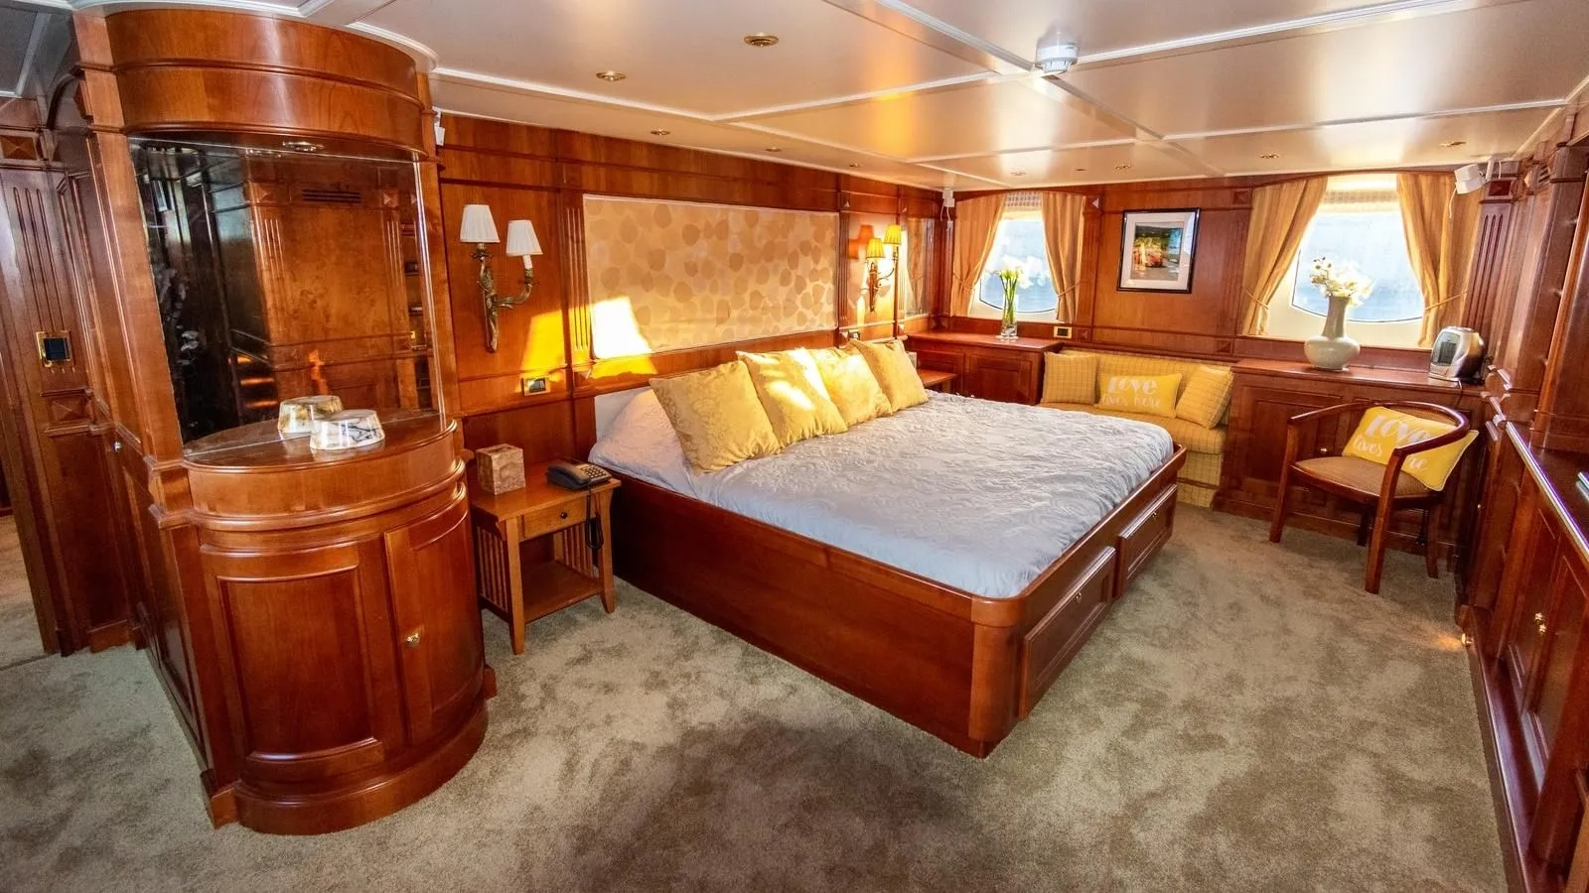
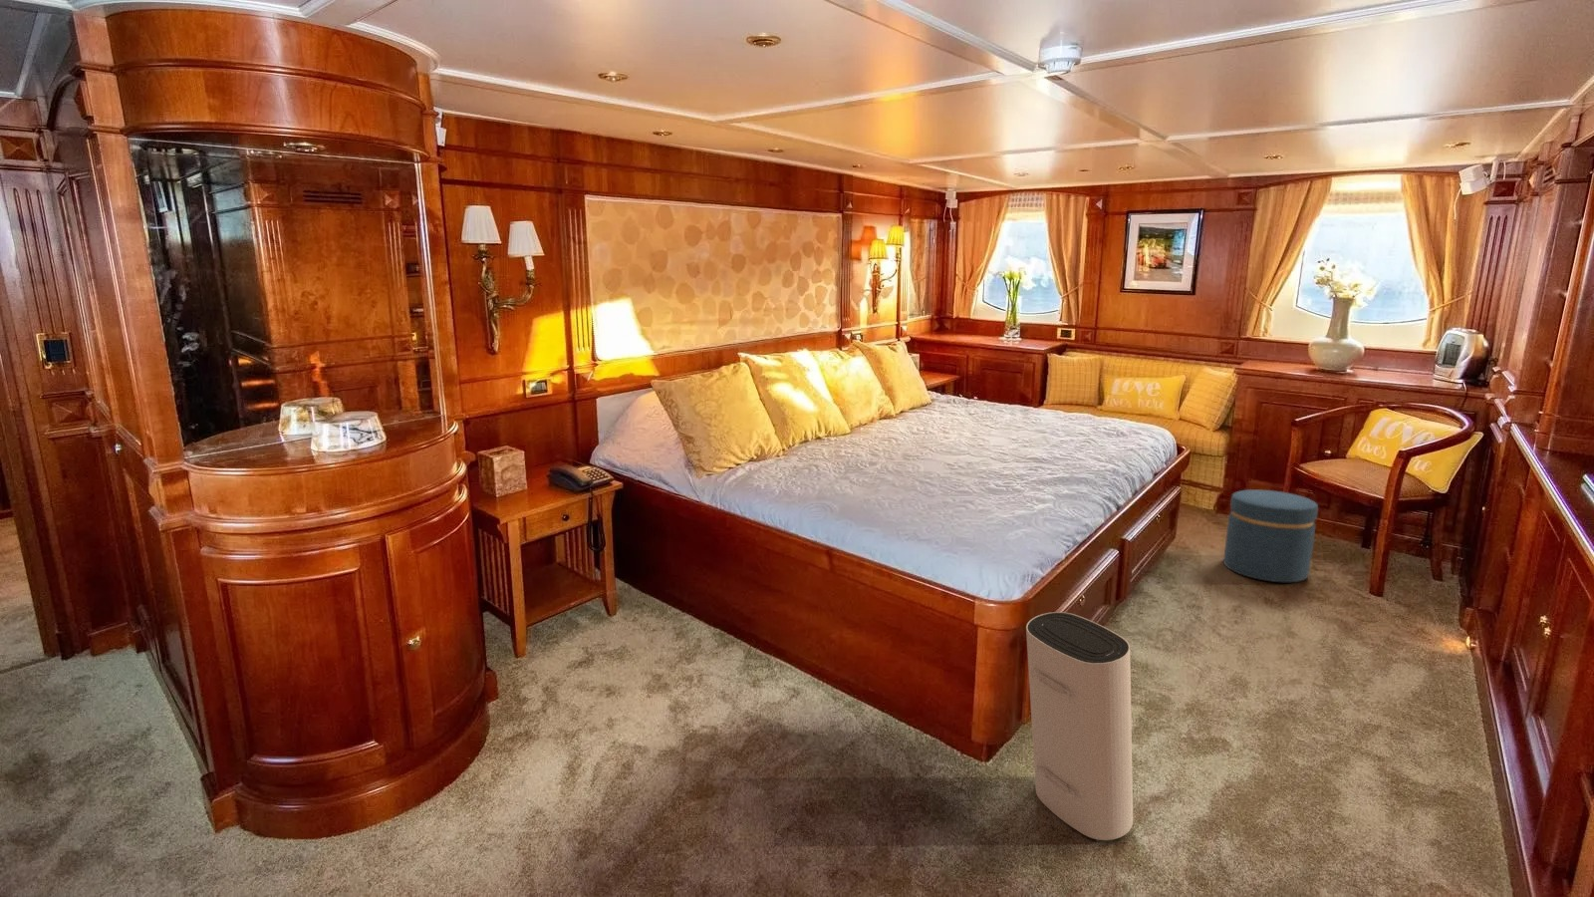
+ air purifier [1025,611,1134,841]
+ ottoman [1223,488,1319,583]
